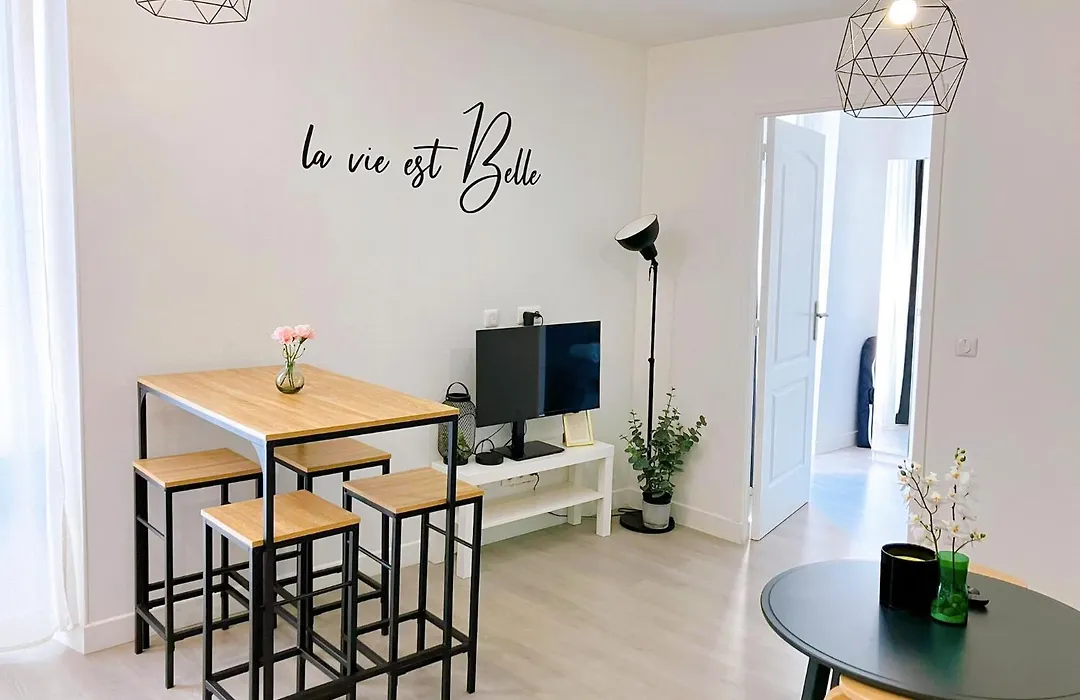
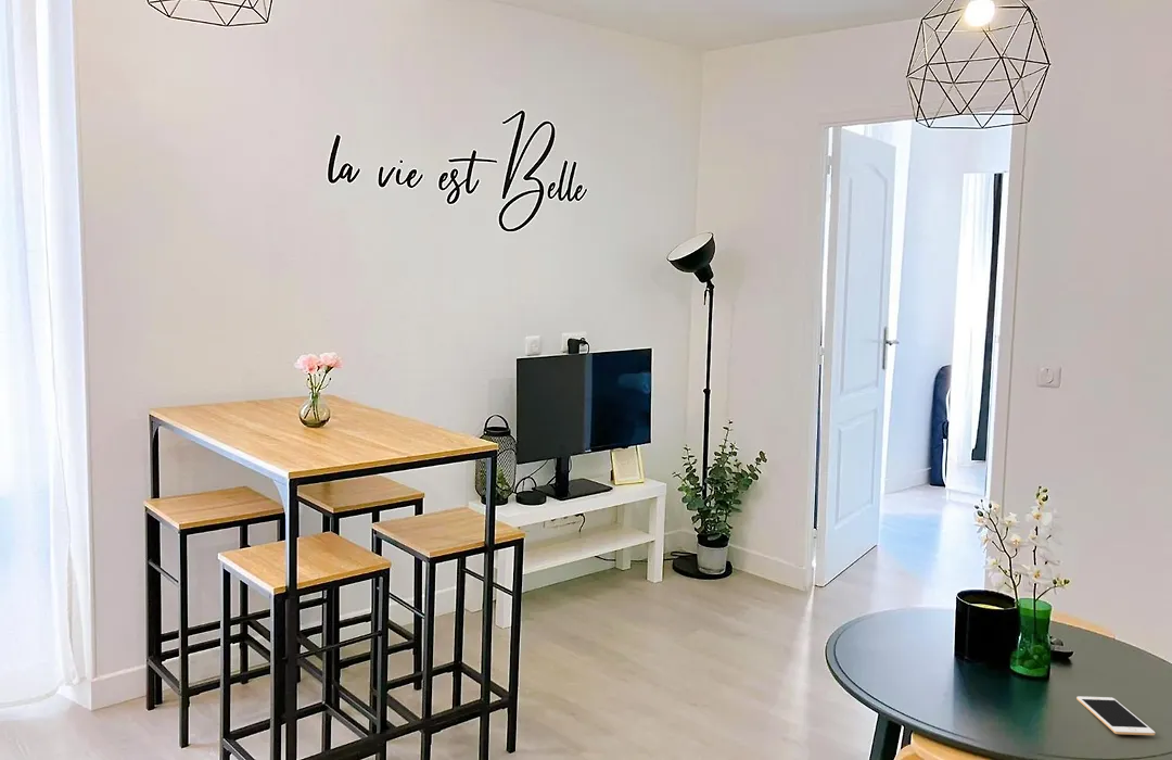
+ cell phone [1075,695,1156,736]
